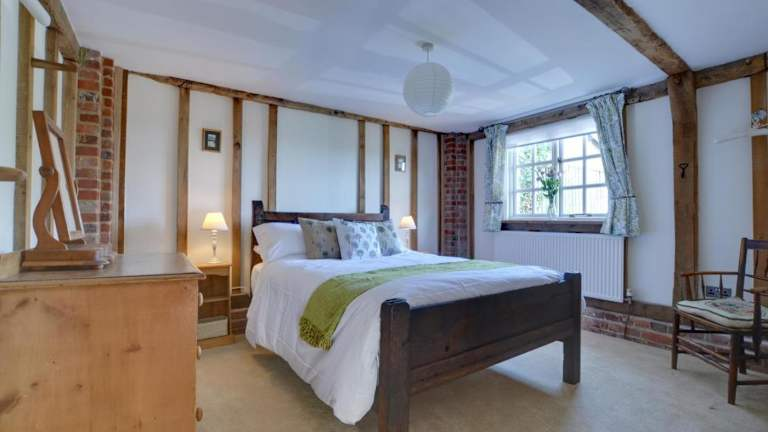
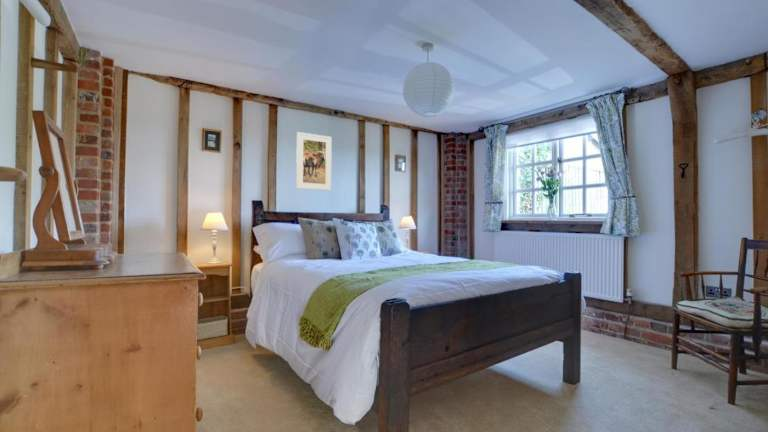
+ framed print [295,131,333,191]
